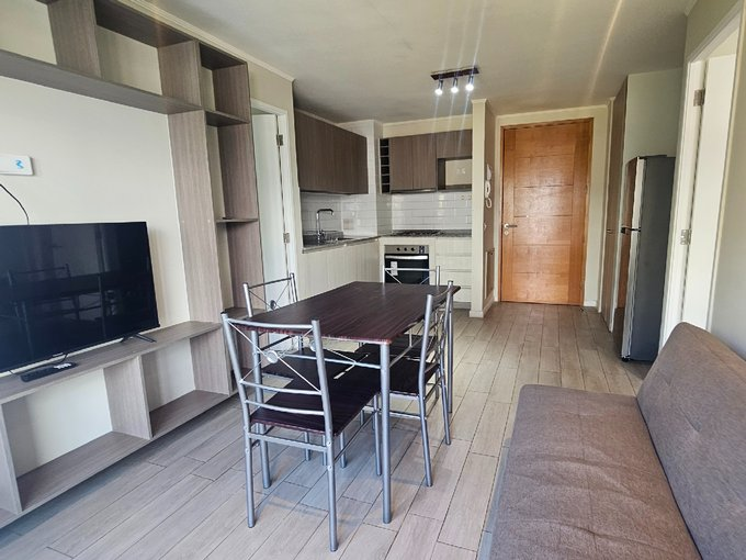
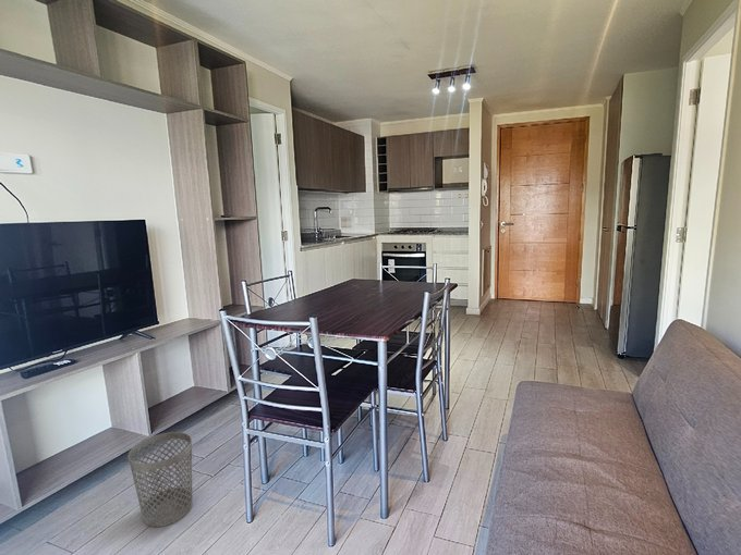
+ wastebasket [126,431,194,528]
